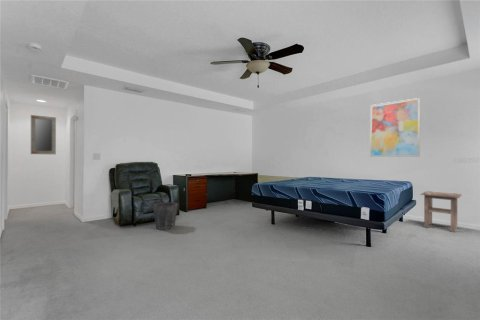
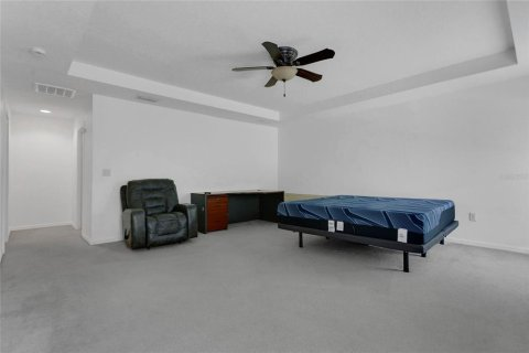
- home mirror [30,114,57,155]
- side table [419,190,463,233]
- wall art [369,97,421,158]
- waste bin [152,201,179,231]
